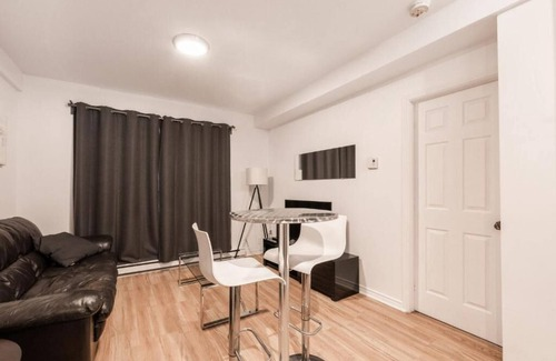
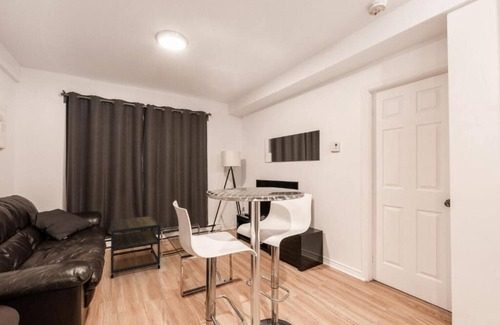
+ side table [110,215,161,279]
